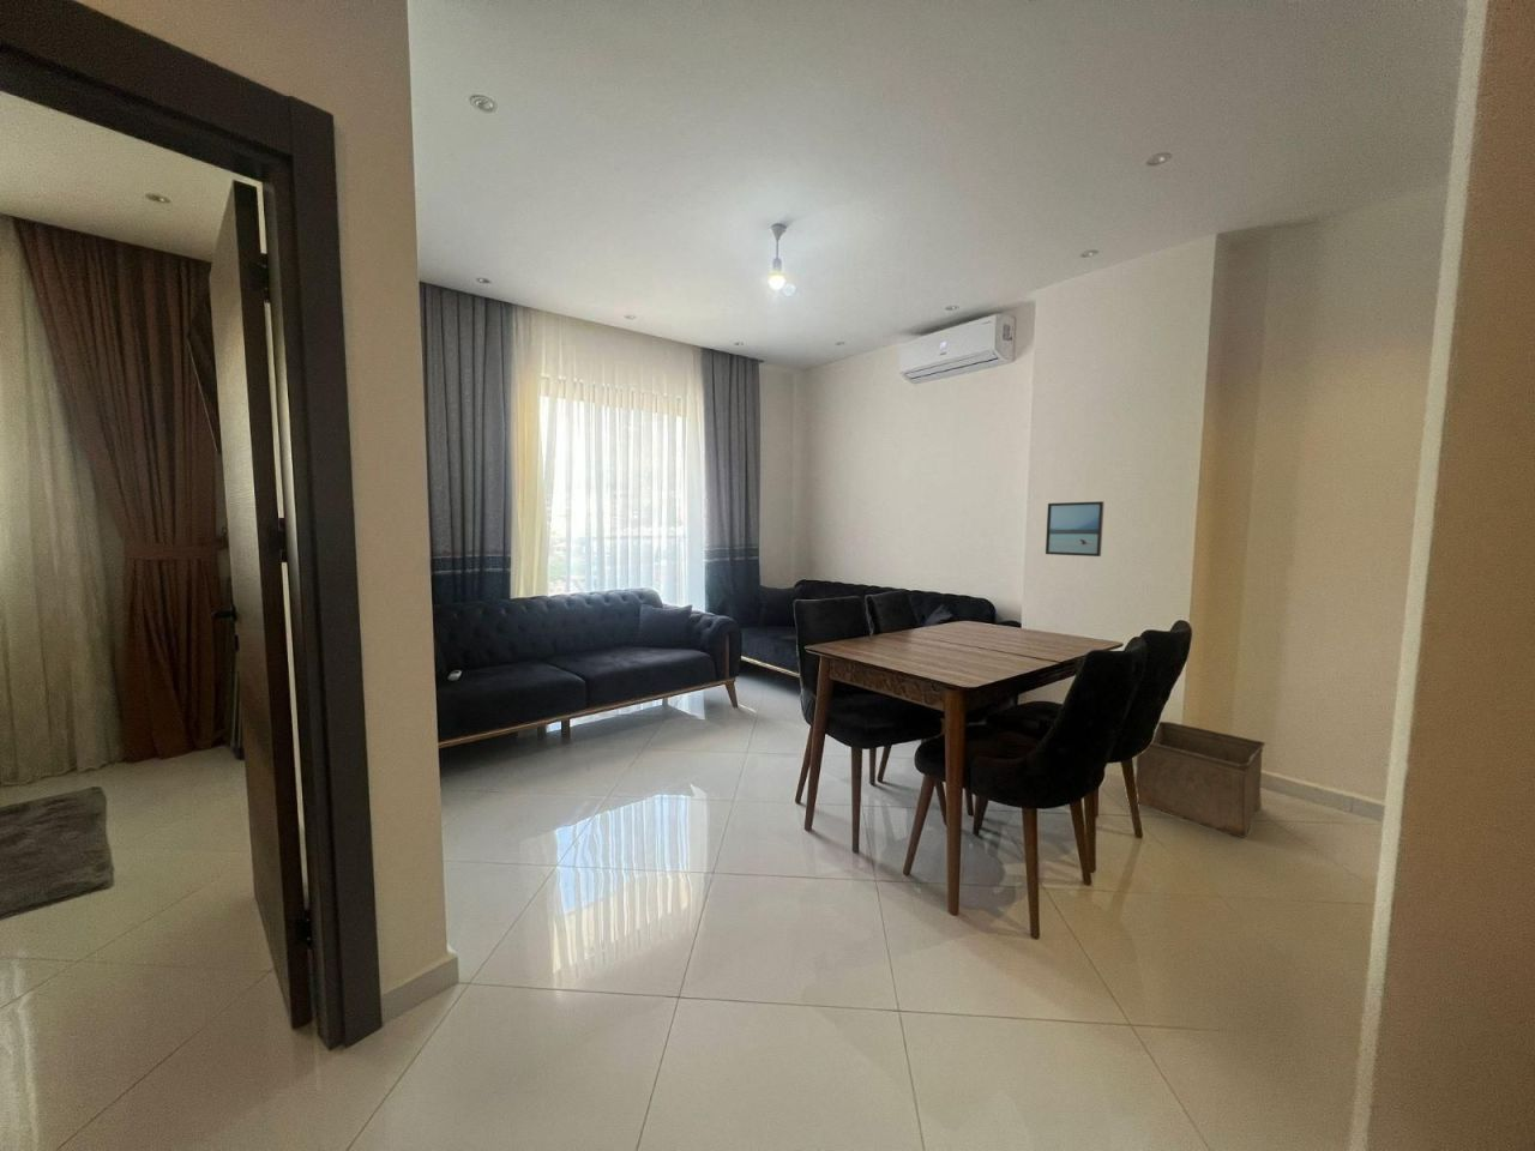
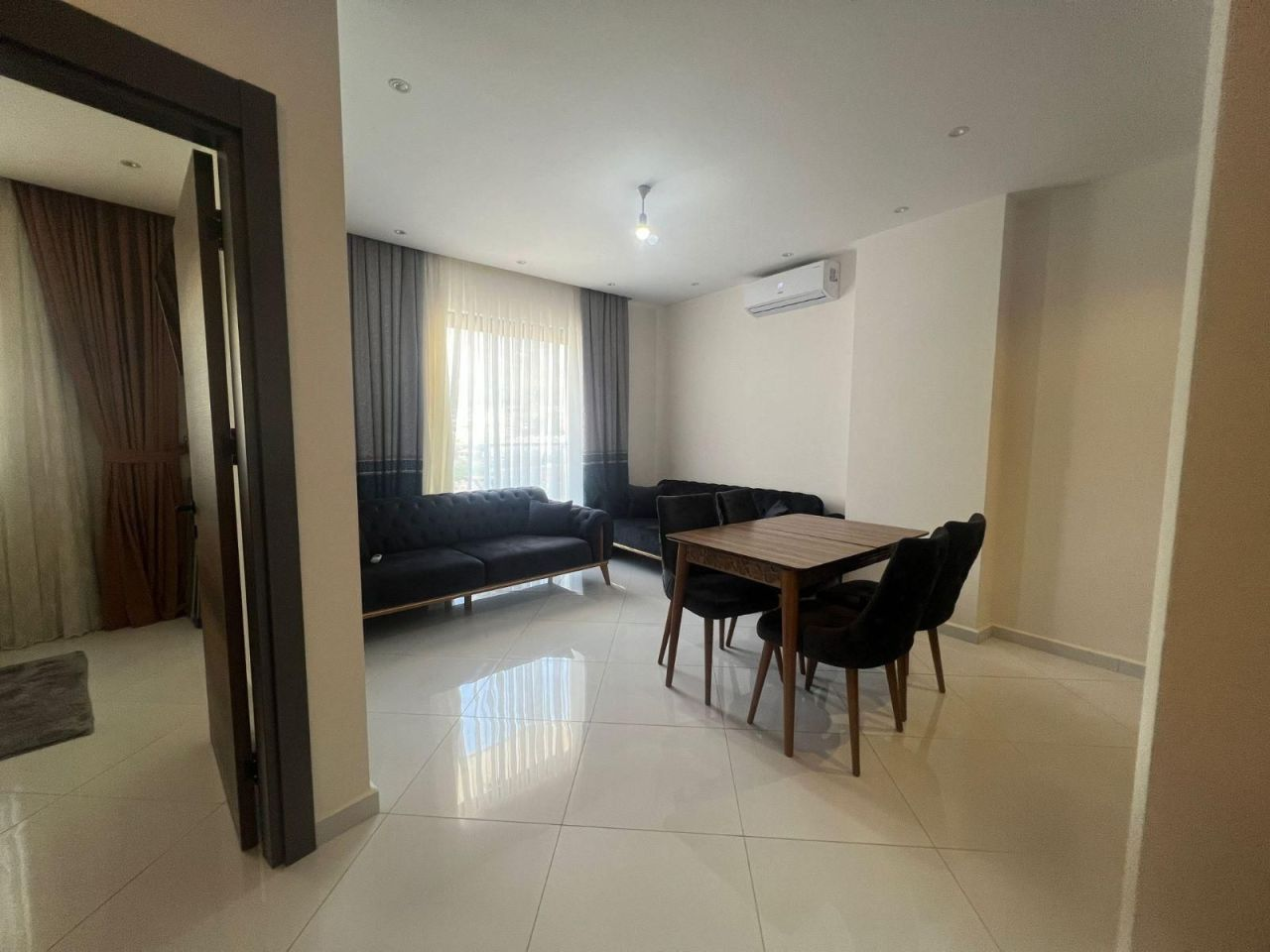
- storage bin [1135,721,1267,839]
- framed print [1044,501,1106,557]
